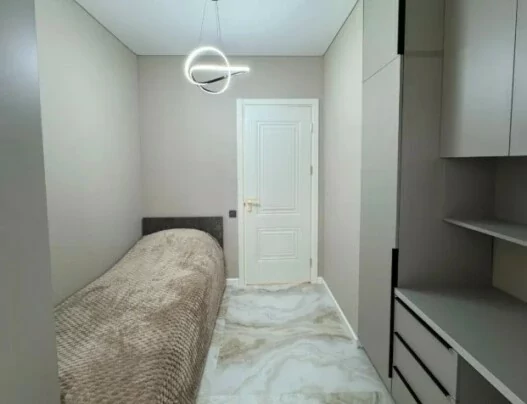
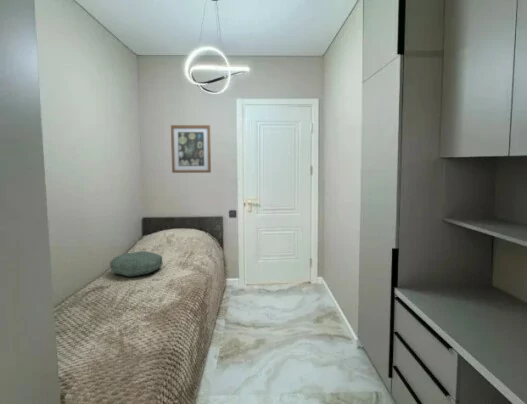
+ wall art [170,124,212,174]
+ pillow [109,250,164,278]
